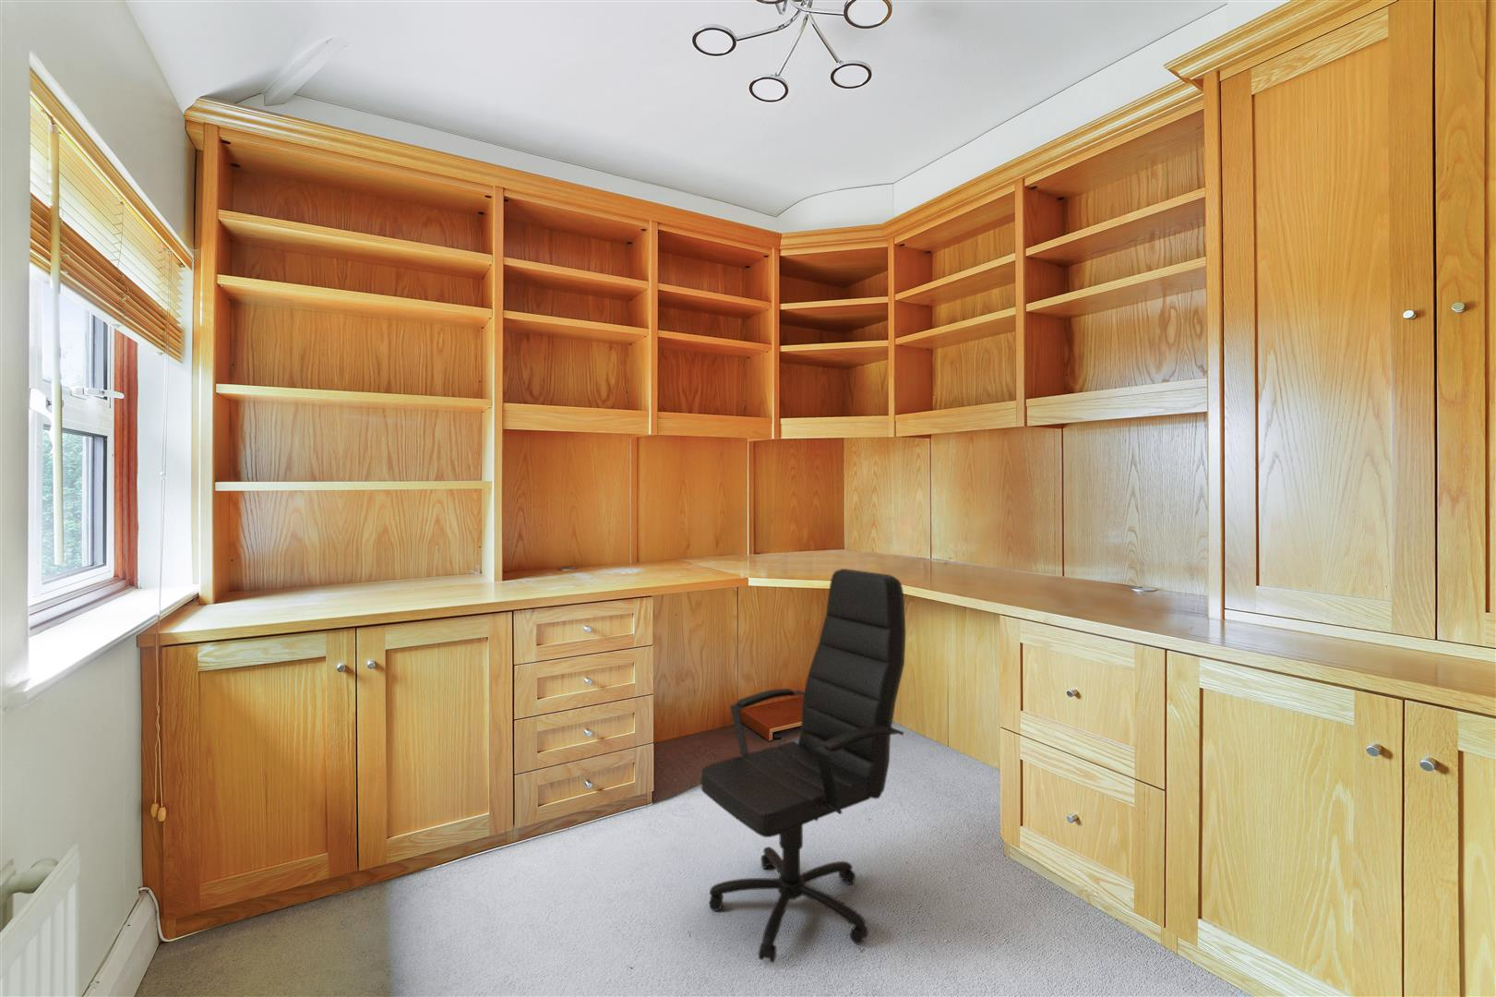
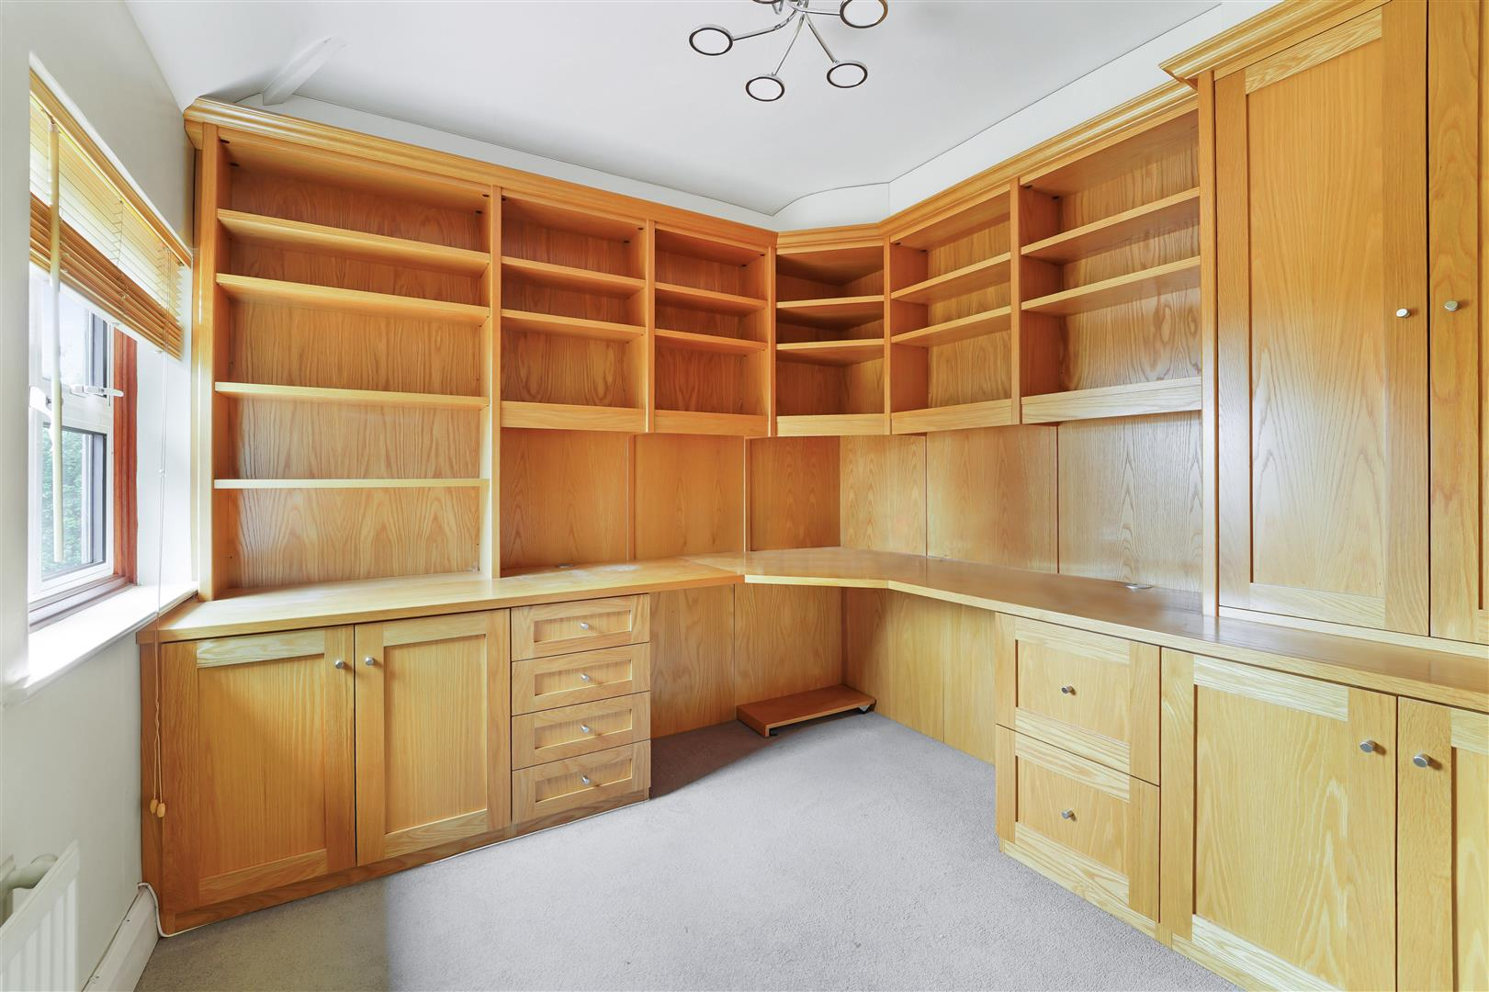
- office chair [700,567,906,964]
